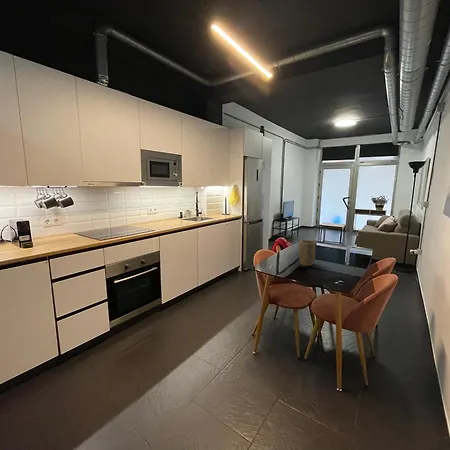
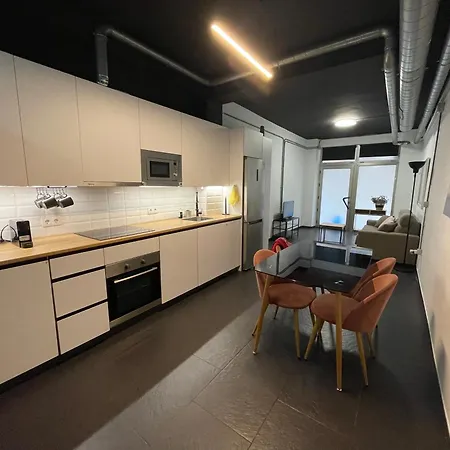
- plant pot [298,239,317,267]
